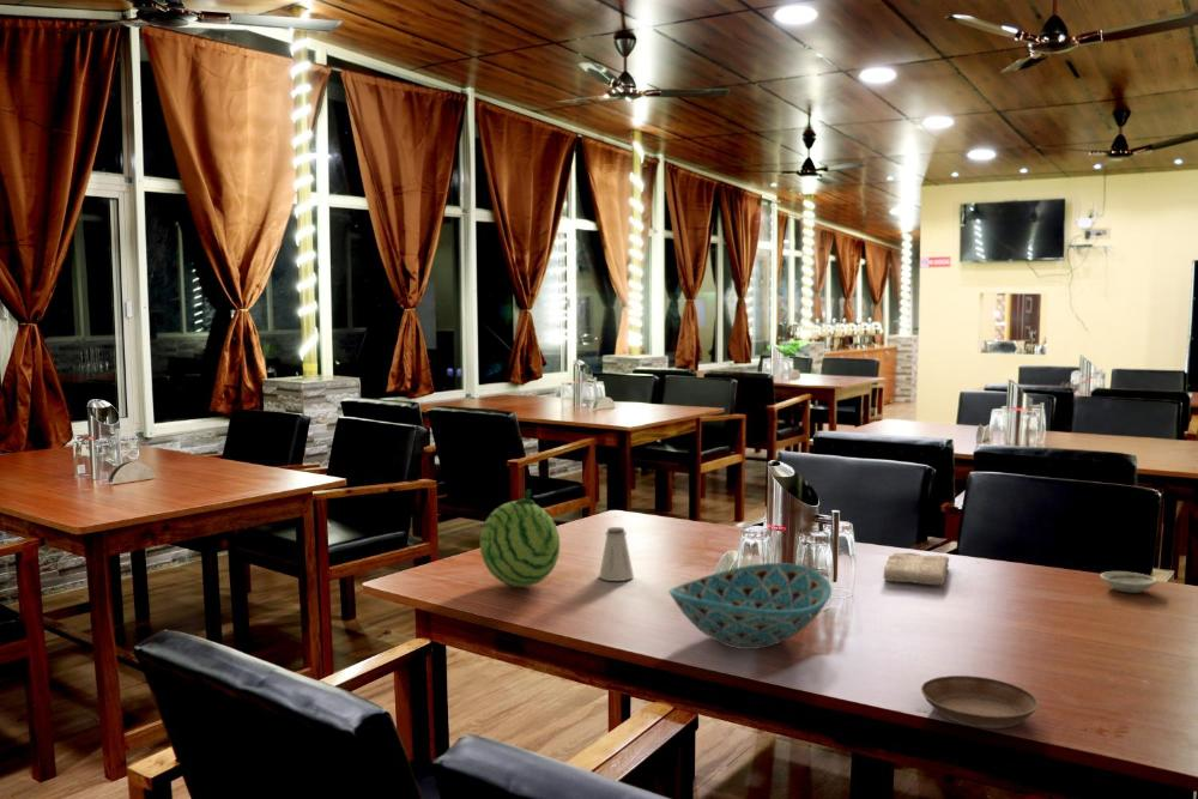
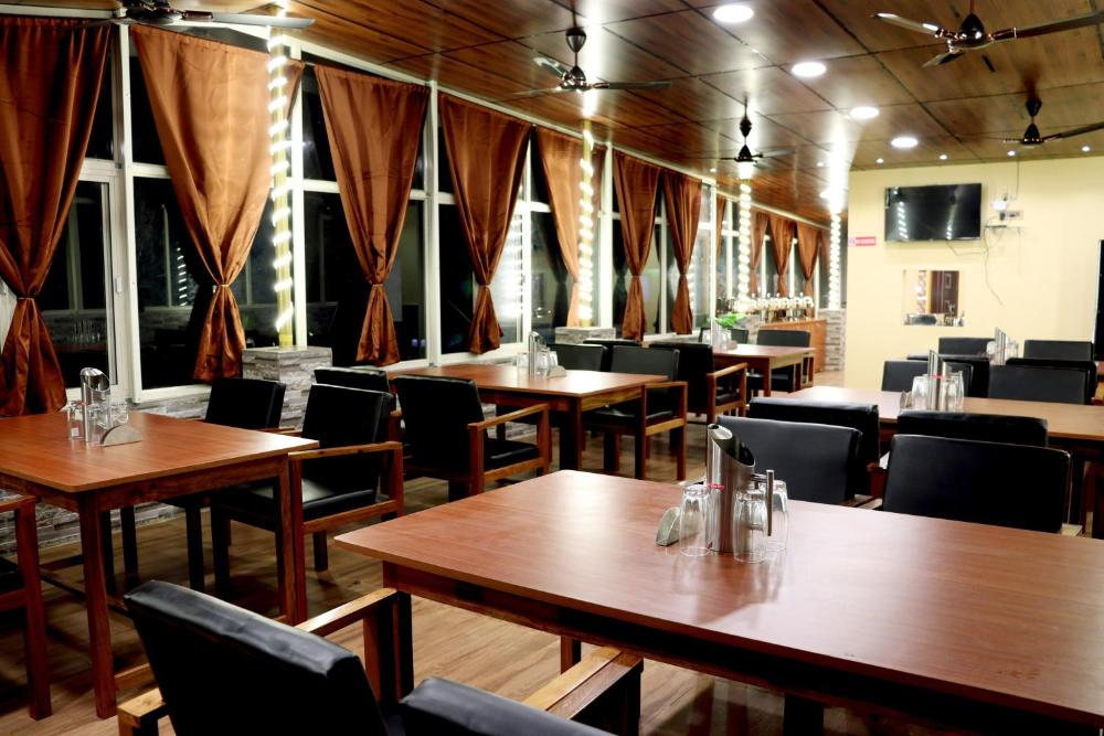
- bowl [667,562,833,650]
- washcloth [883,551,950,586]
- saltshaker [598,526,635,582]
- saucer [920,674,1040,730]
- saucer [1099,570,1158,594]
- fruit [479,488,561,588]
